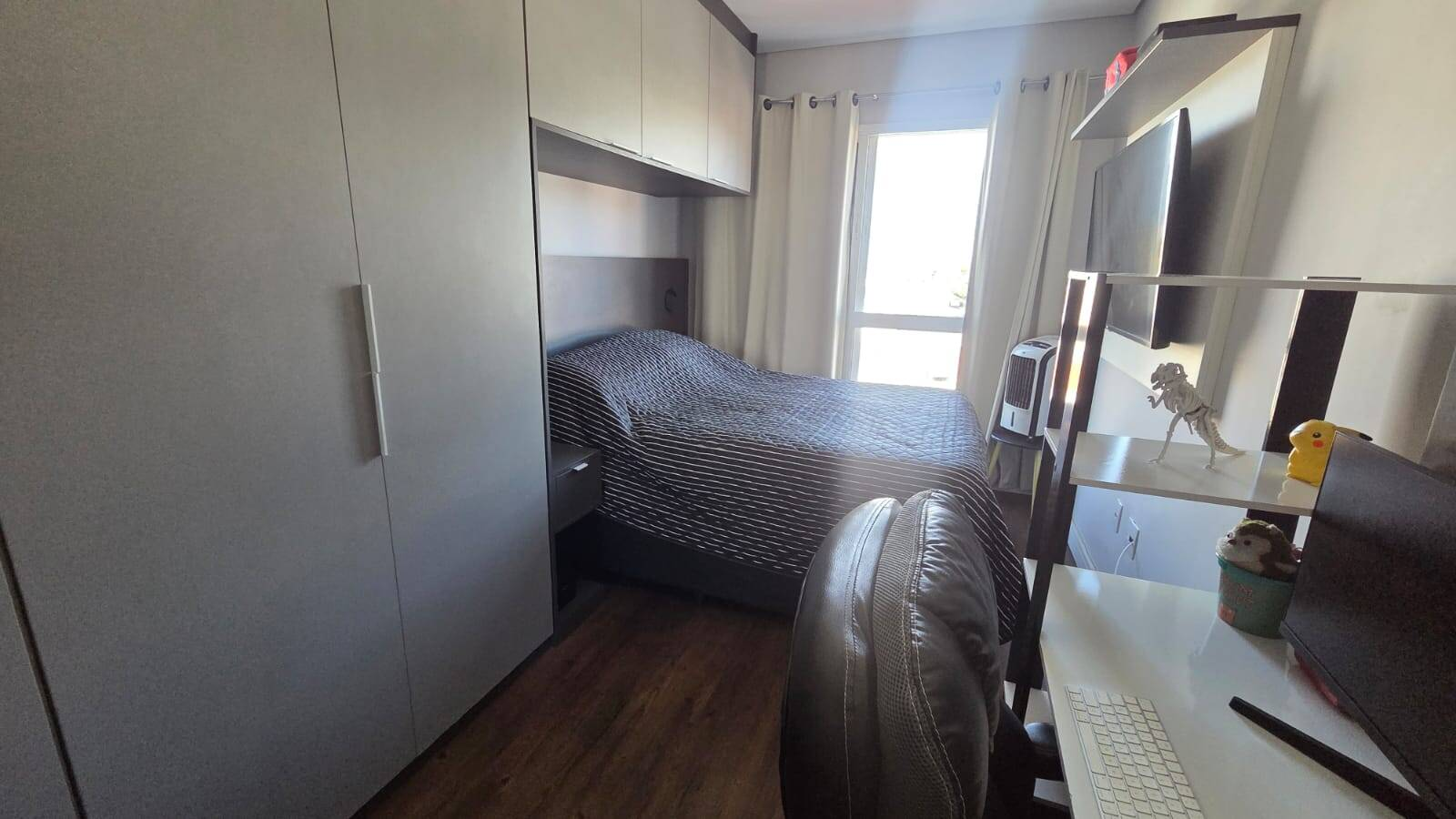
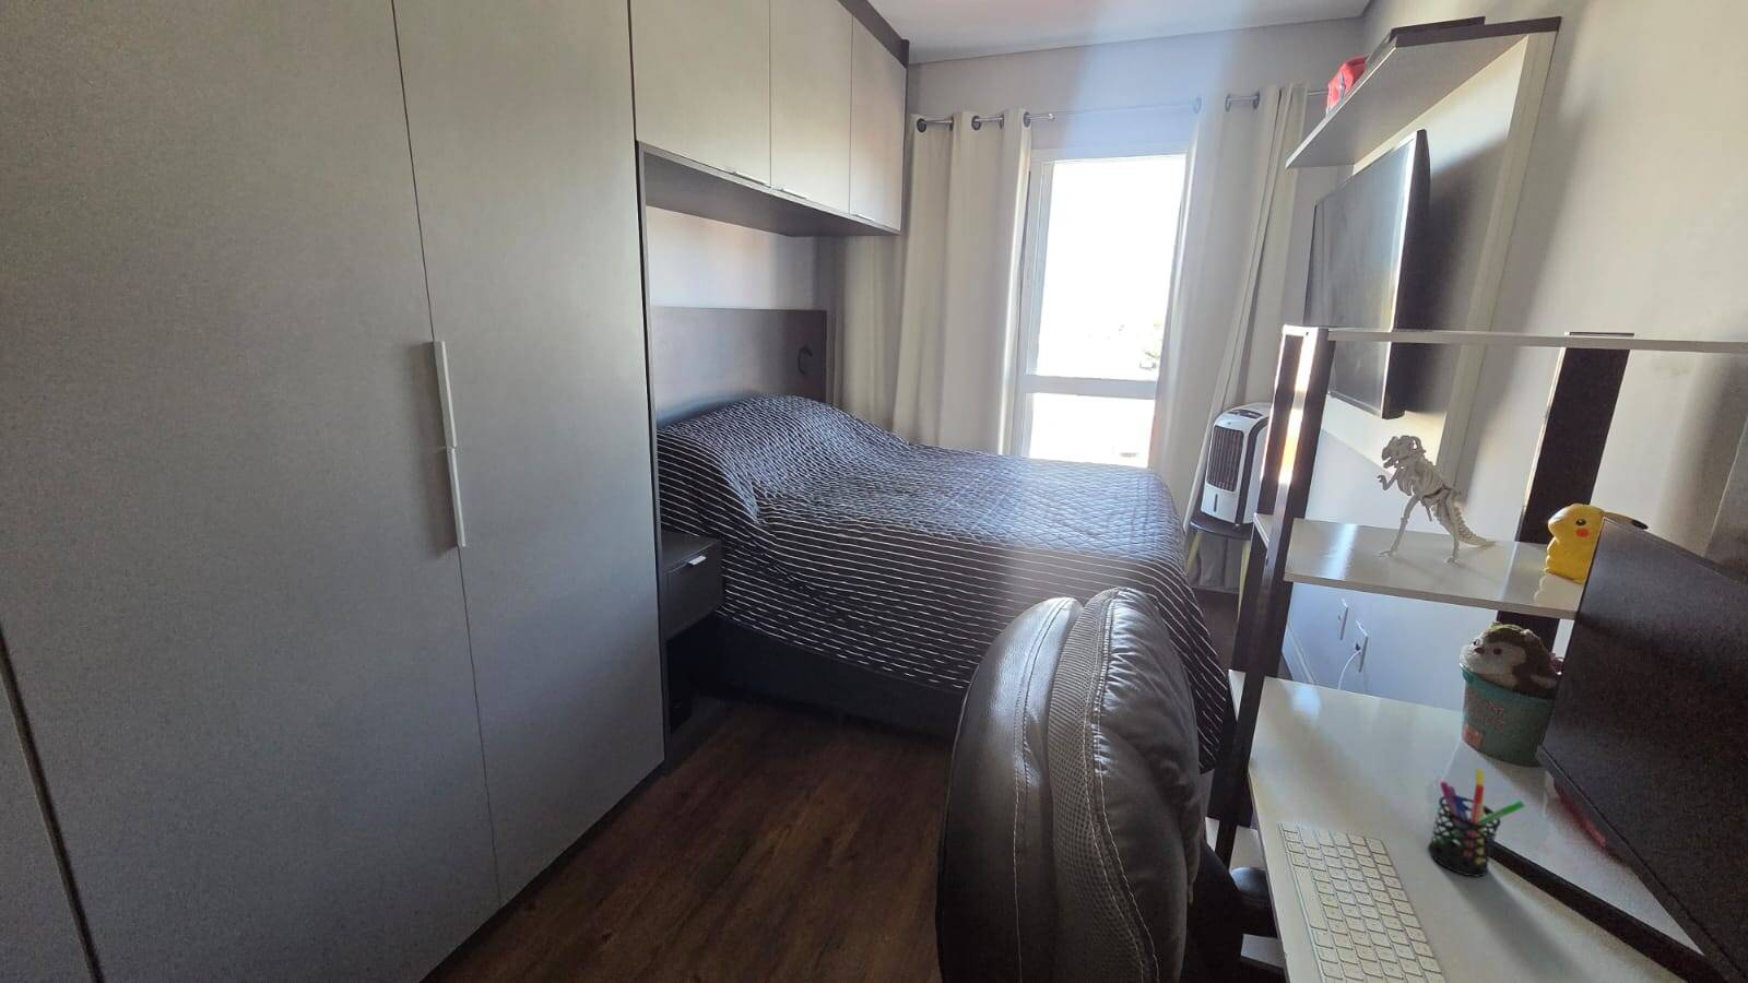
+ pen holder [1426,768,1525,879]
